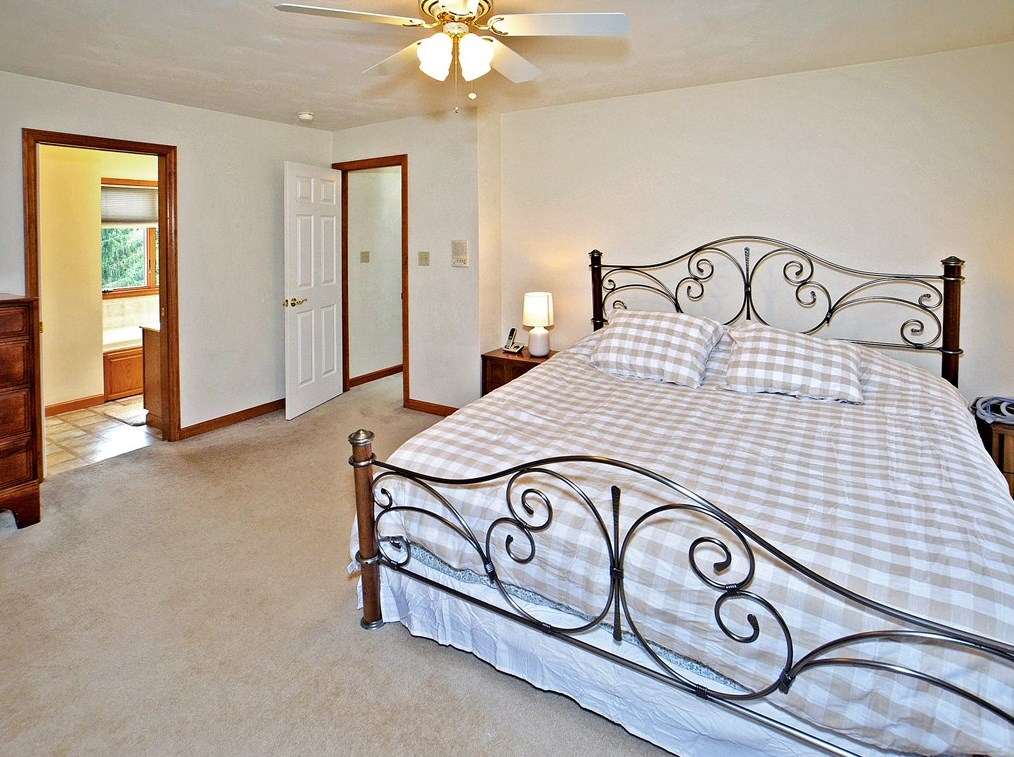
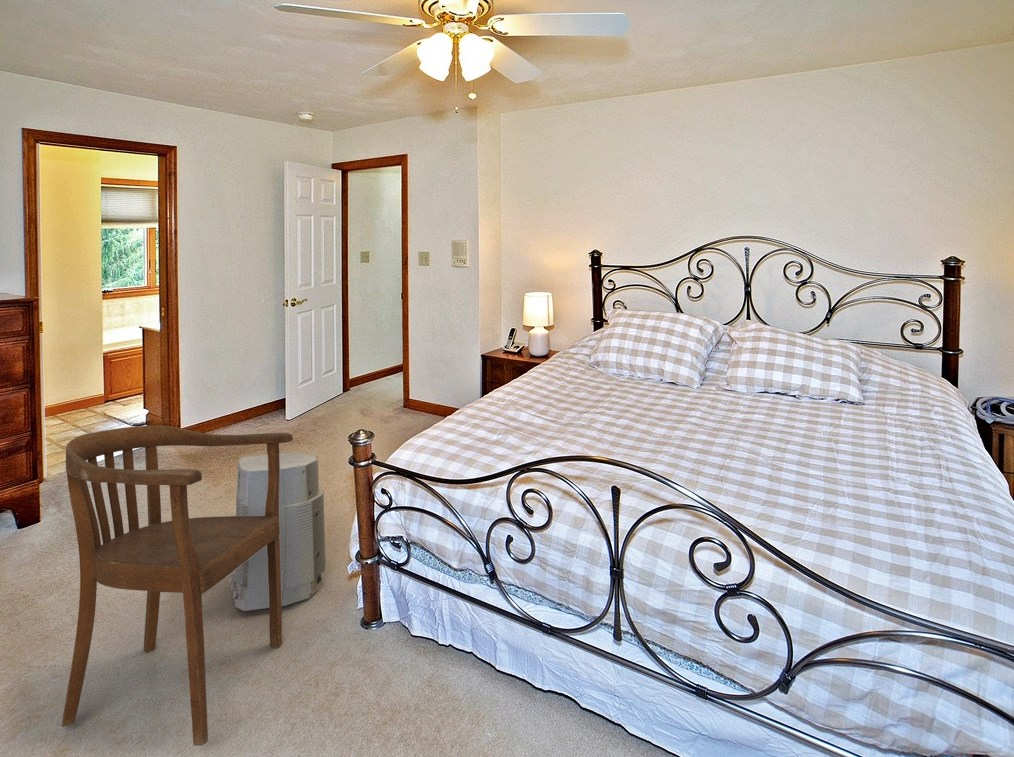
+ air purifier [229,452,327,612]
+ armchair [61,424,294,747]
